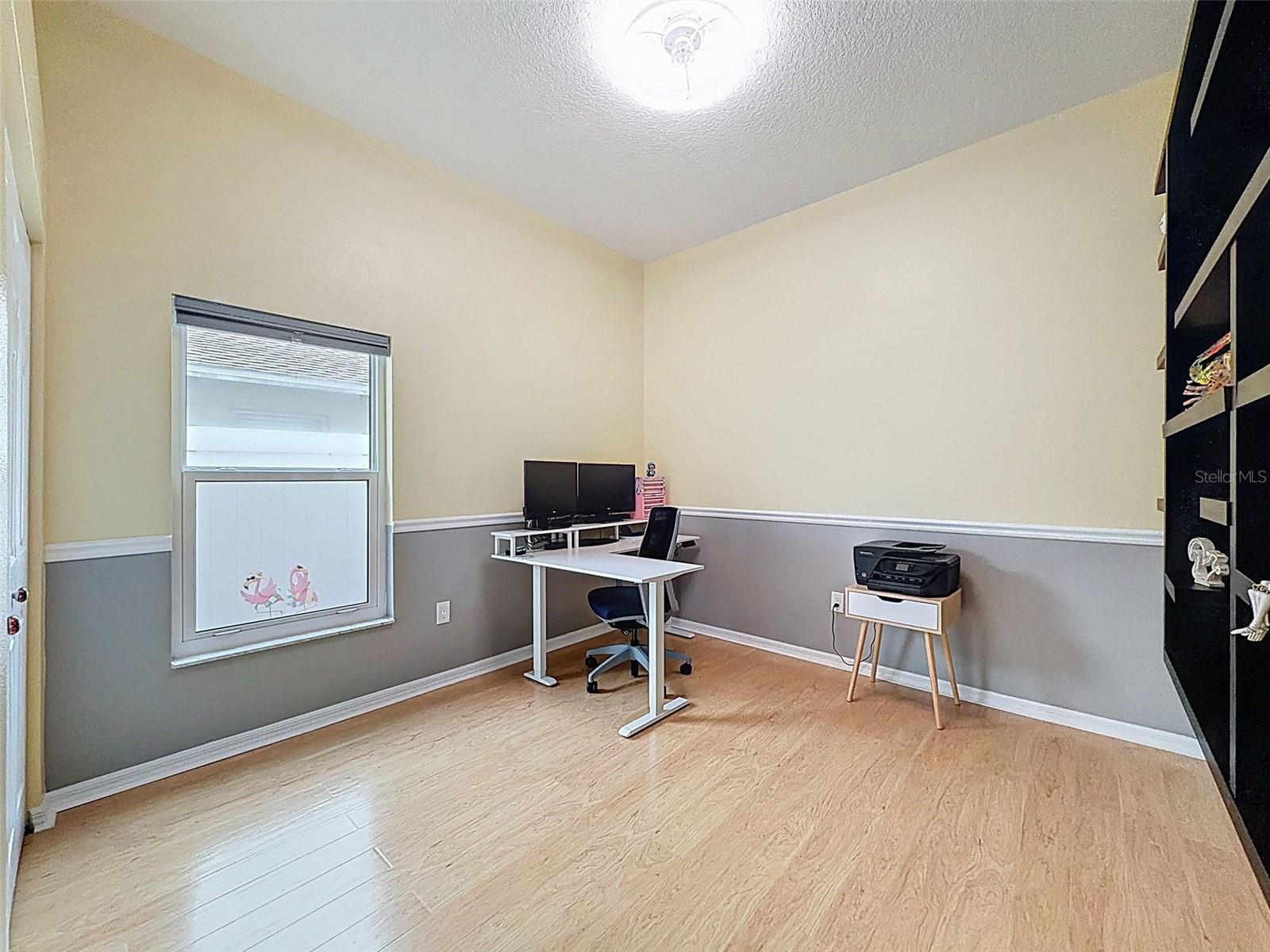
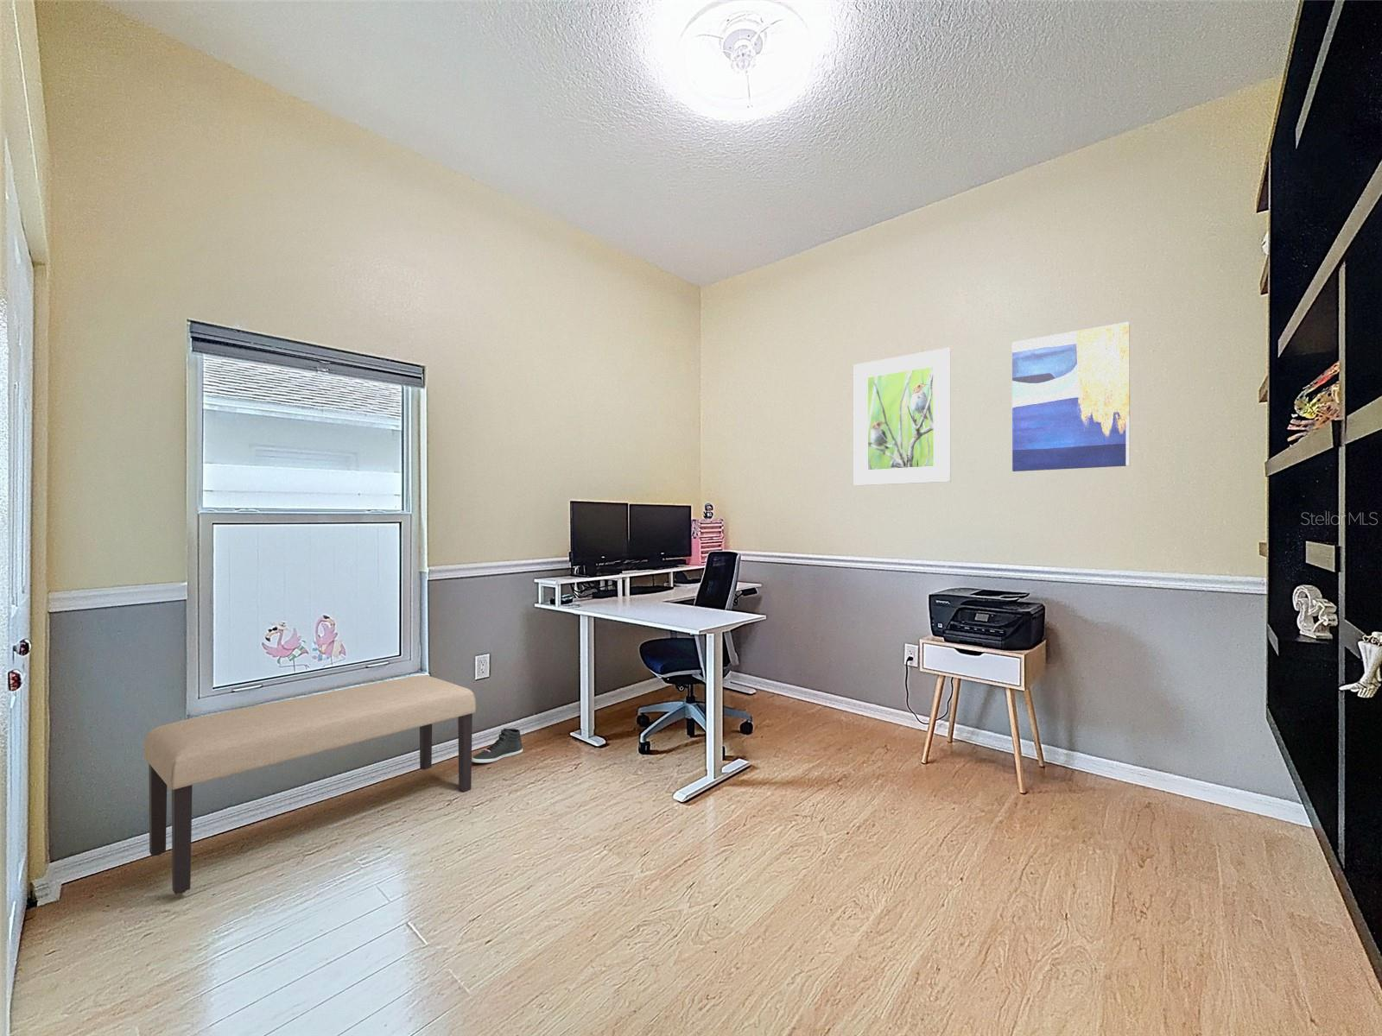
+ bench [144,675,477,896]
+ sneaker [471,728,523,764]
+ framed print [853,347,952,486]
+ wall art [1011,321,1131,472]
